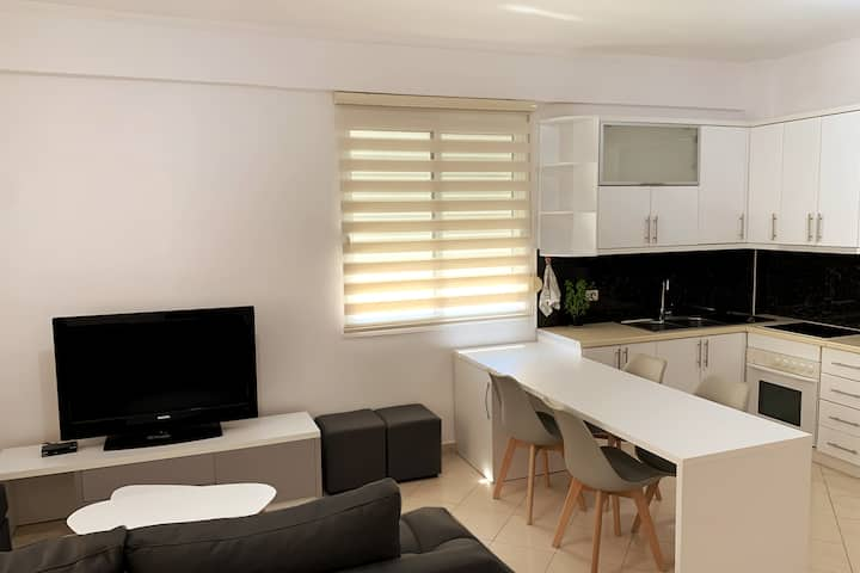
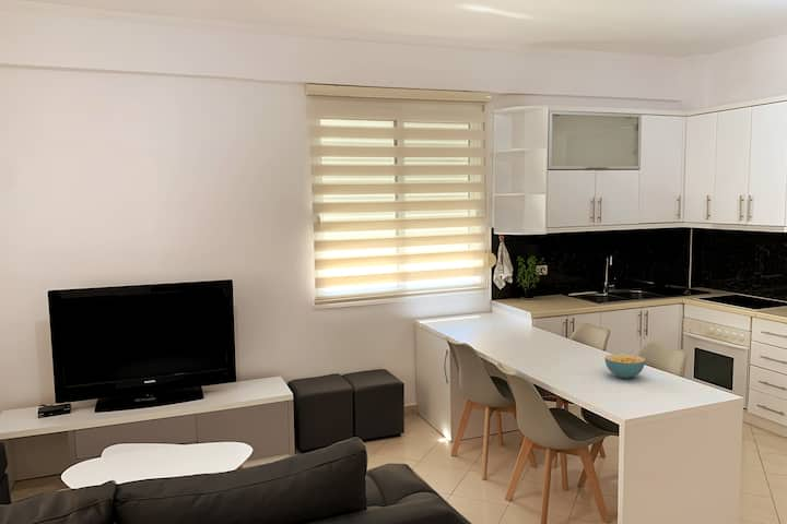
+ cereal bowl [604,353,646,380]
